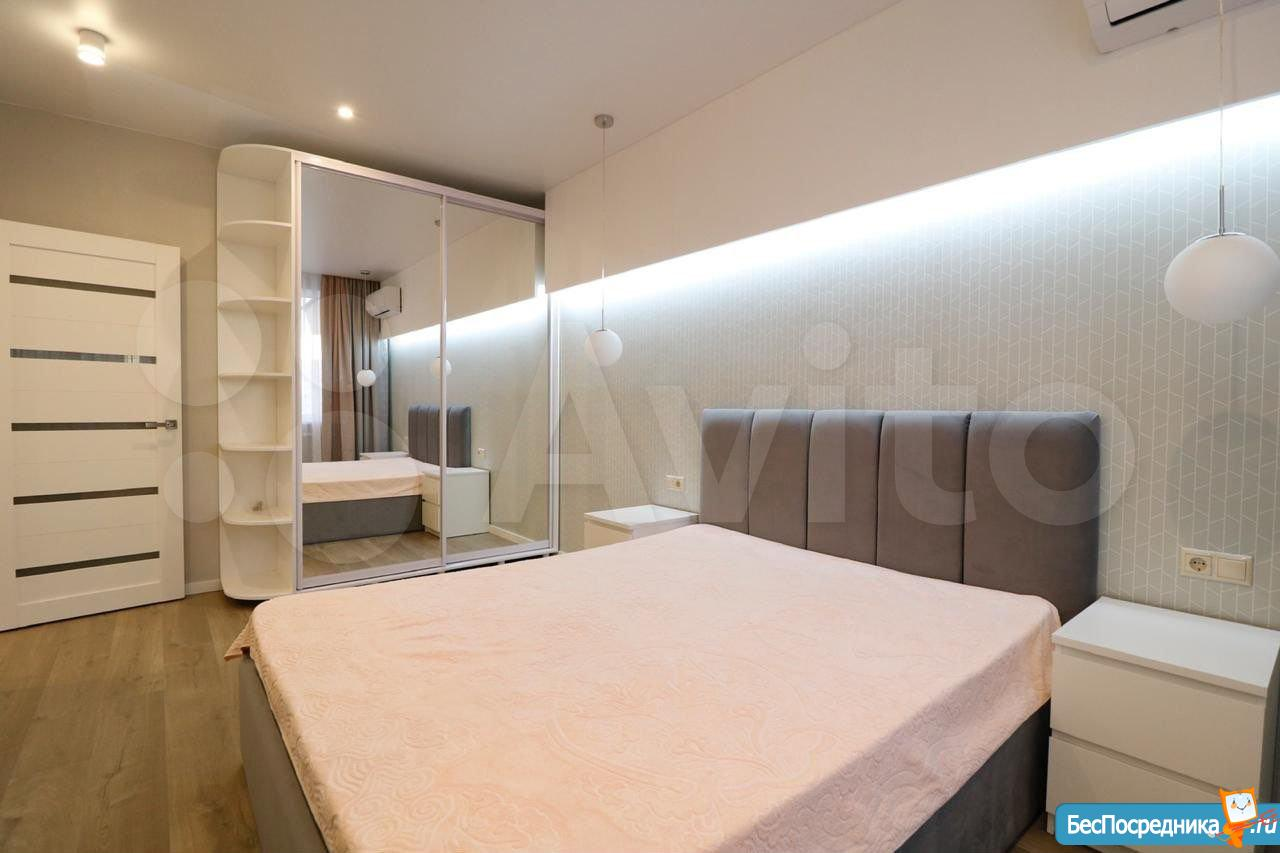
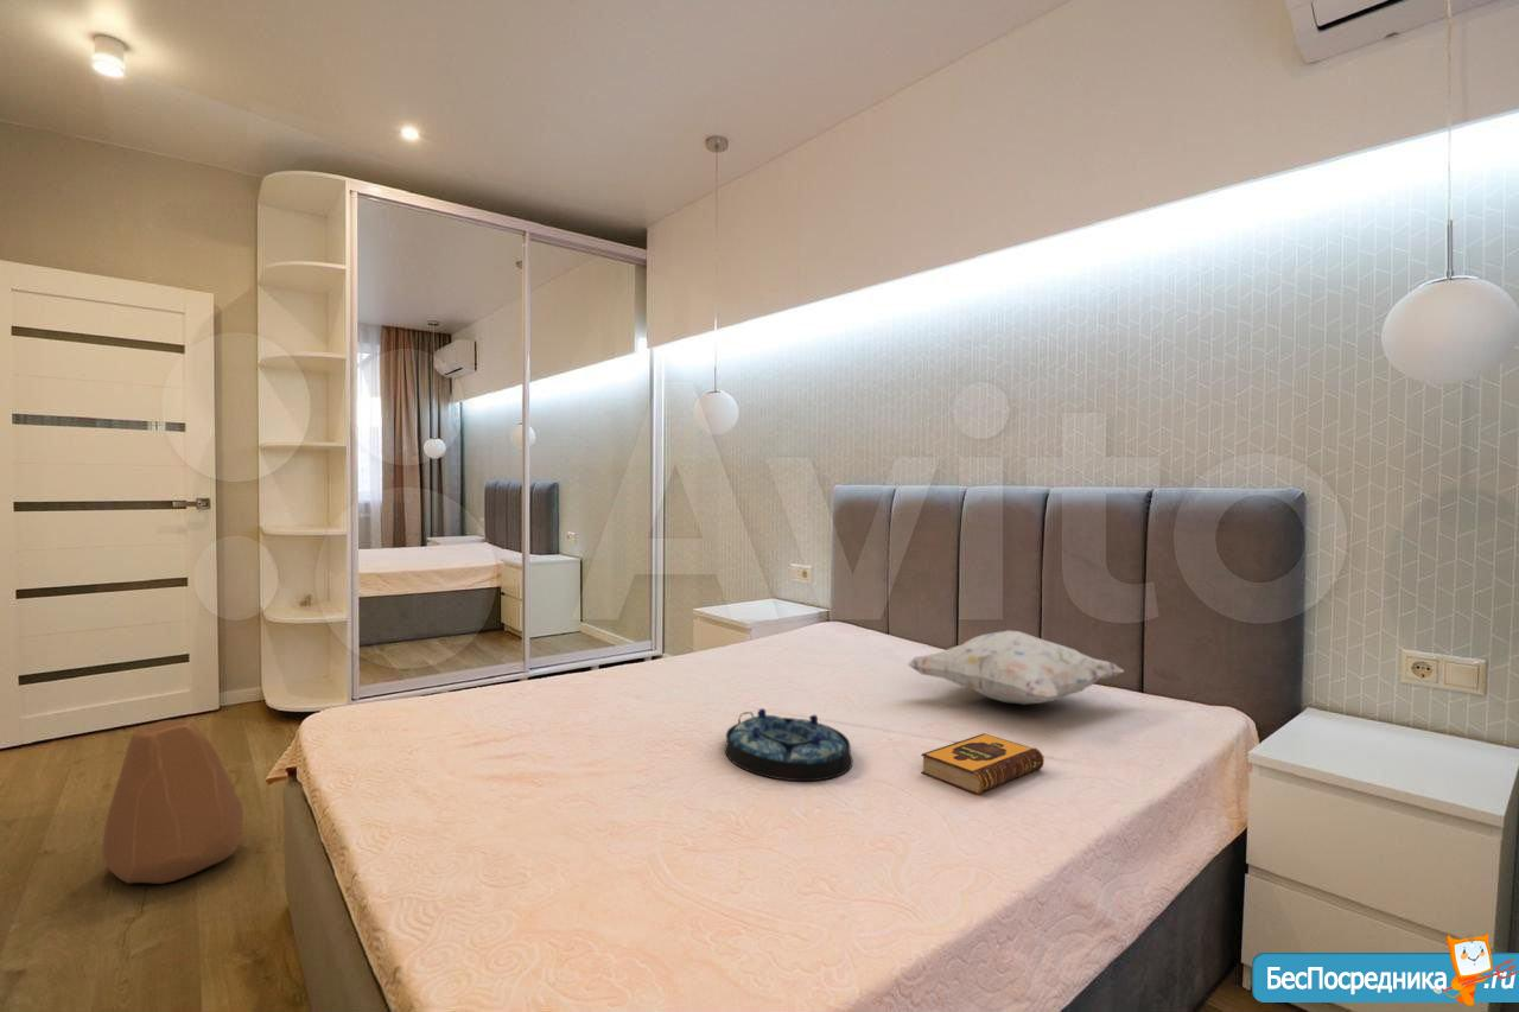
+ decorative pillow [907,629,1125,706]
+ hardback book [920,732,1045,796]
+ decorative stone [102,719,244,885]
+ serving tray [724,707,854,782]
